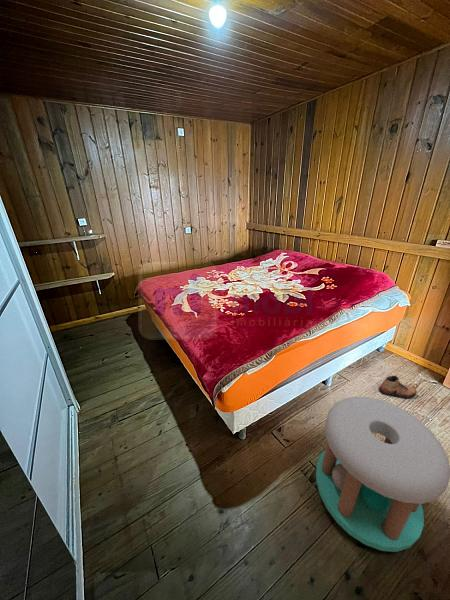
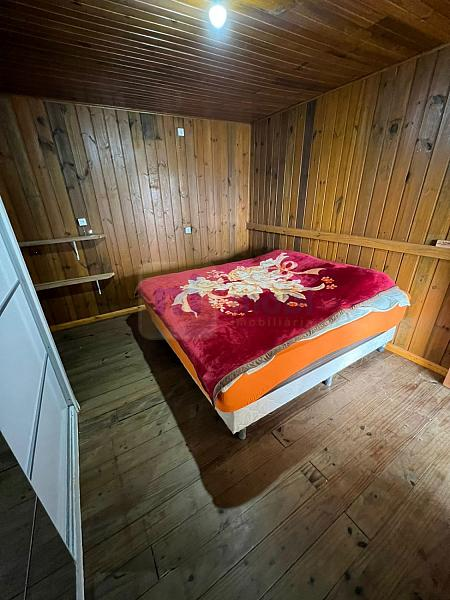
- shoe [378,375,418,400]
- stool [315,396,450,553]
